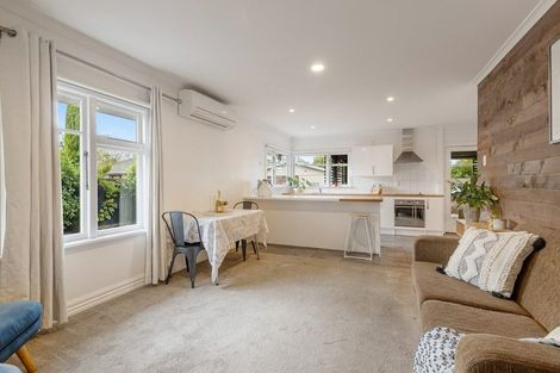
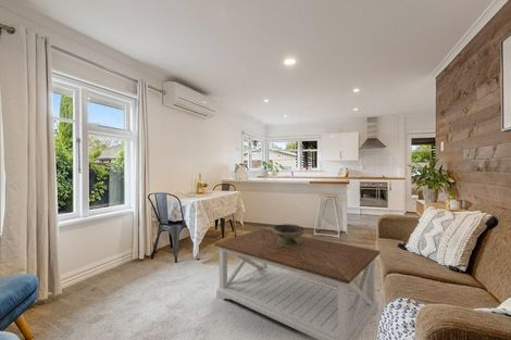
+ coffee table [213,228,382,340]
+ decorative bowl [272,223,307,247]
